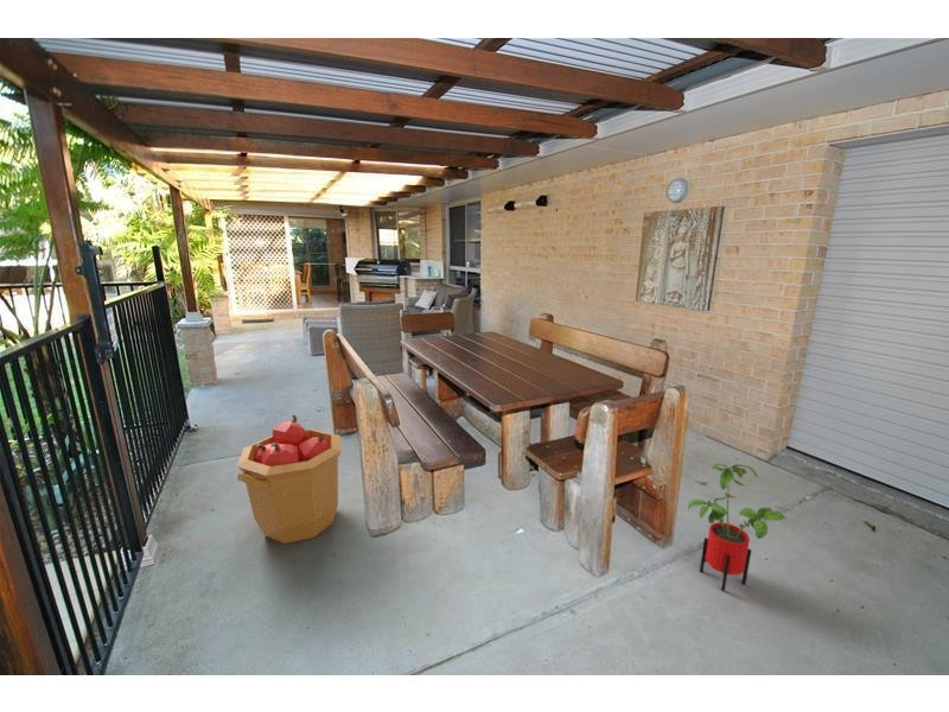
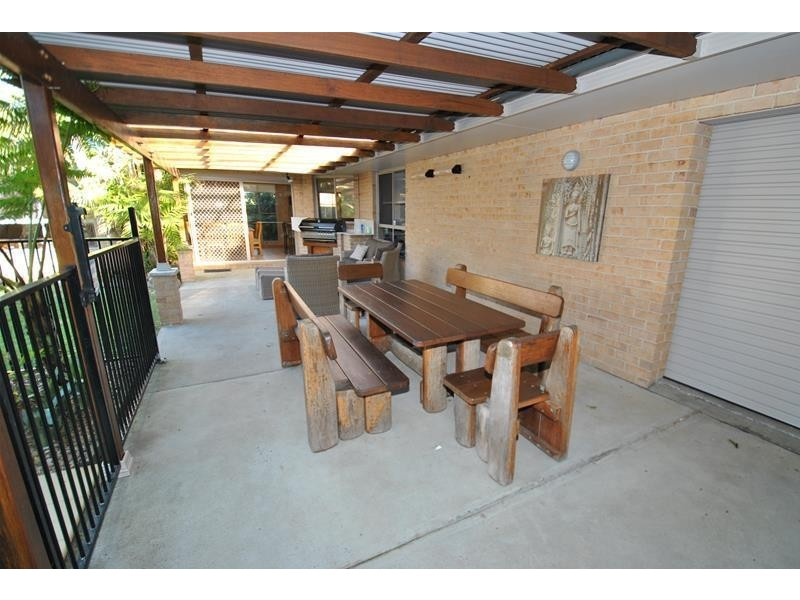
- trash can [236,414,343,545]
- house plant [687,463,788,592]
